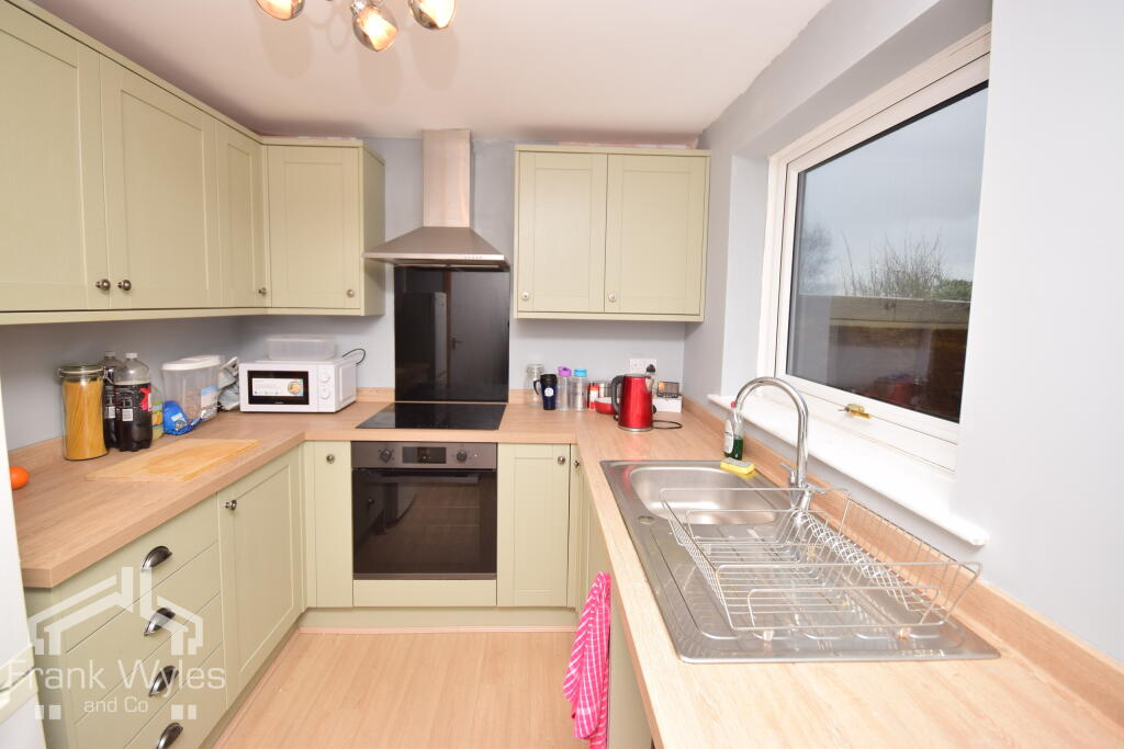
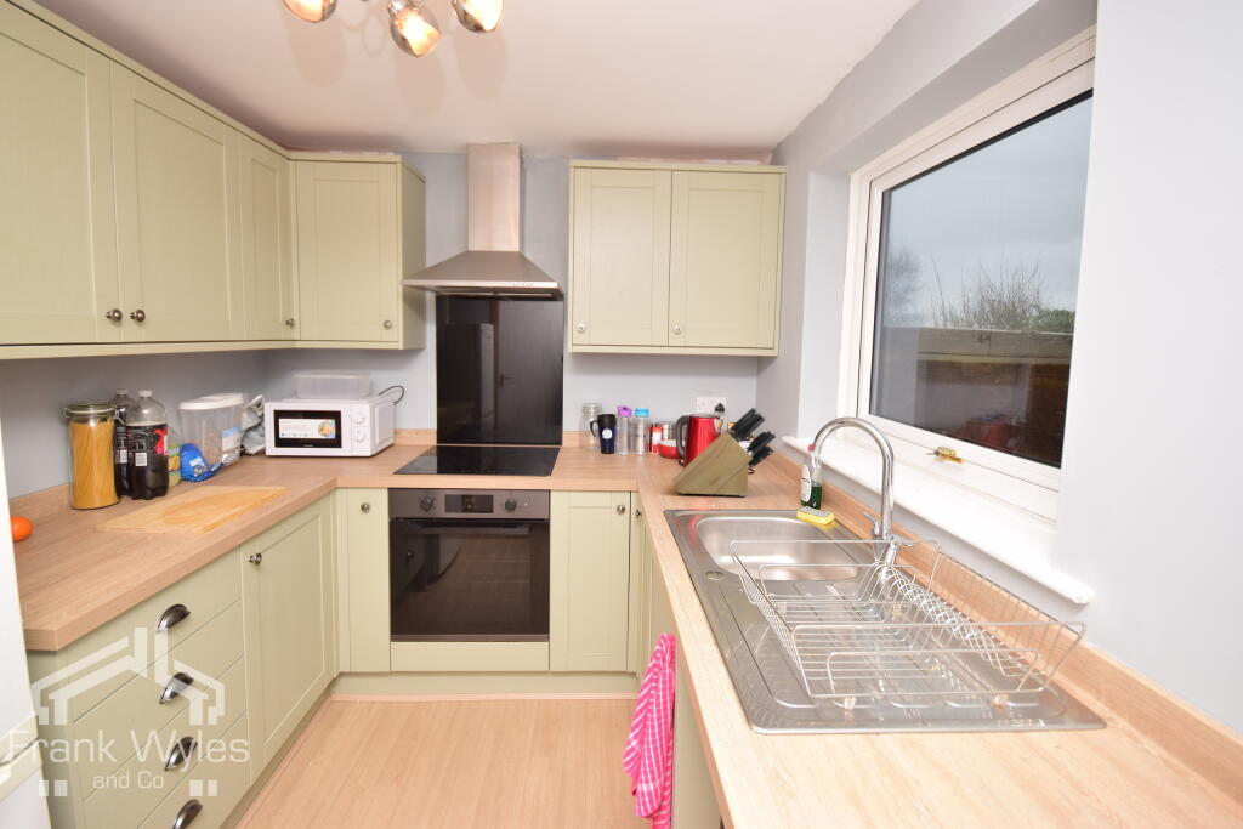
+ knife block [671,405,778,498]
